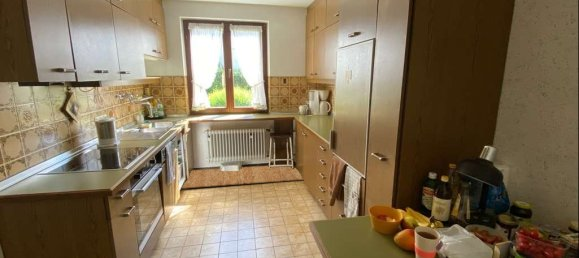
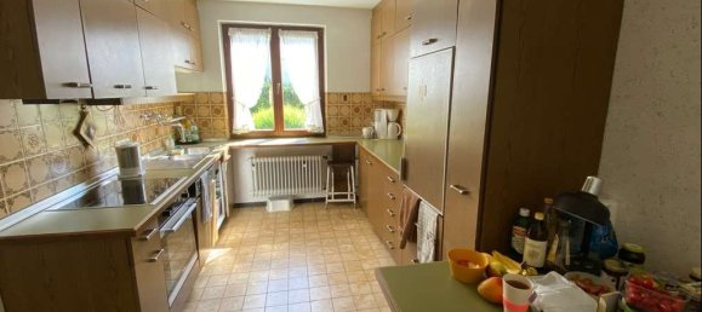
- rug [180,165,304,190]
